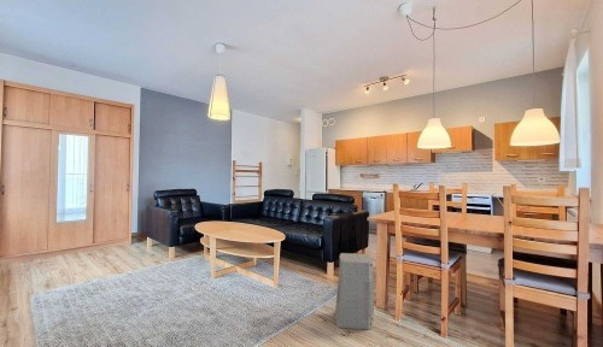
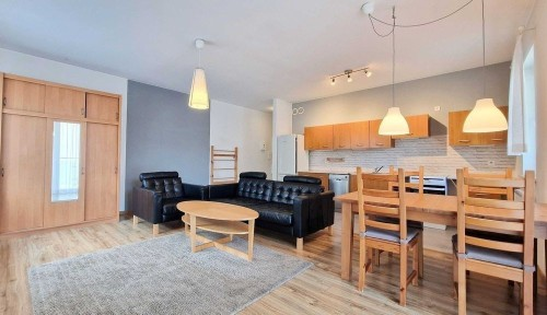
- air purifier [334,252,375,330]
